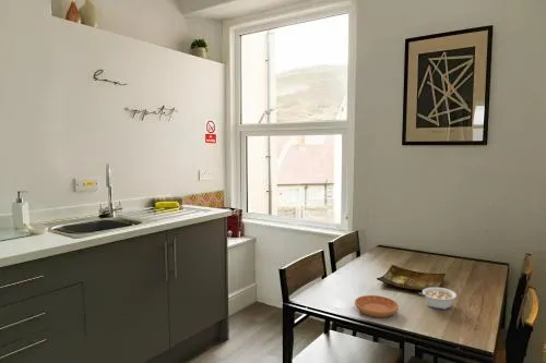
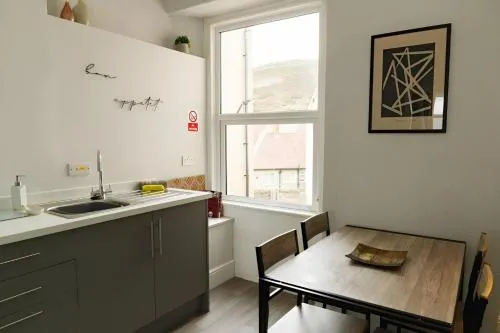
- legume [417,287,458,311]
- saucer [354,294,400,318]
